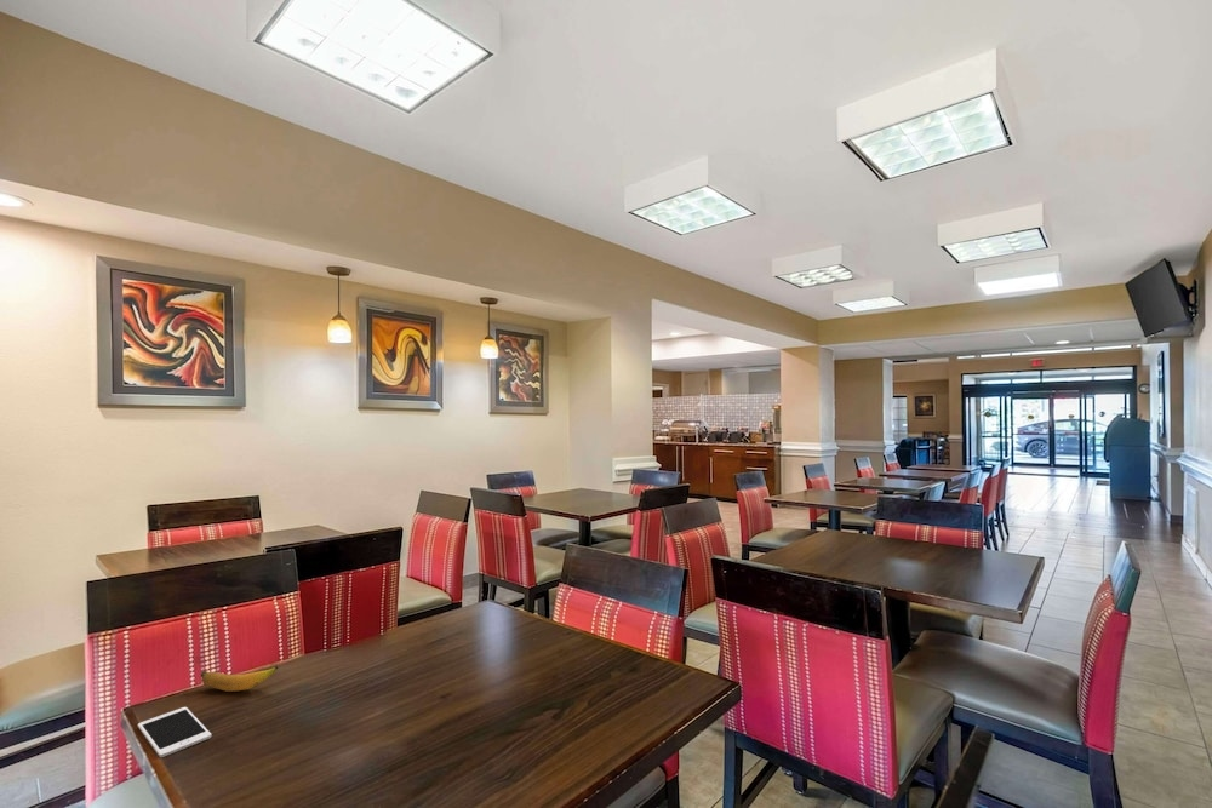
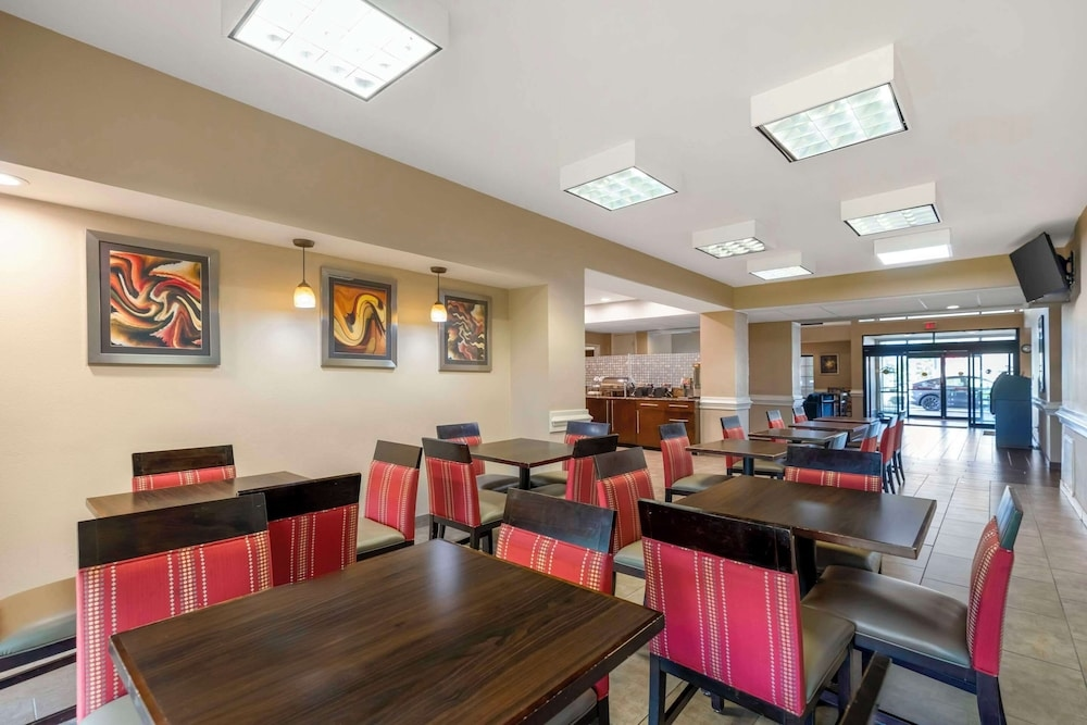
- cell phone [137,706,212,758]
- banana [200,665,279,693]
